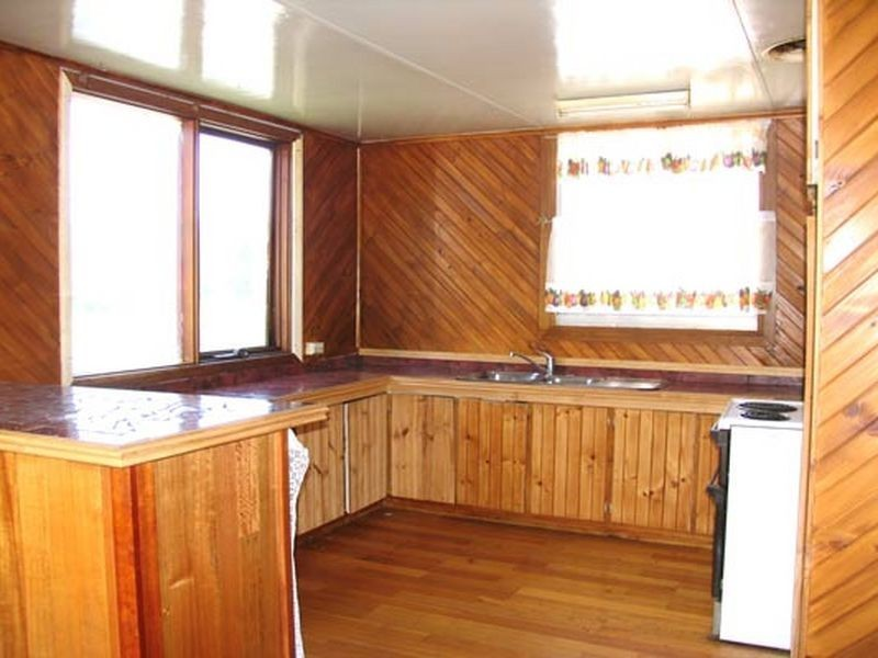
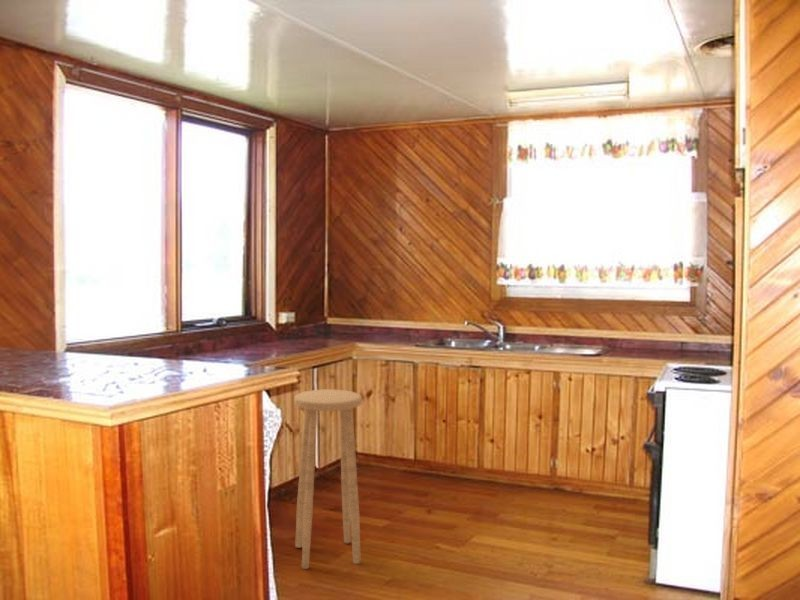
+ stool [293,388,363,570]
